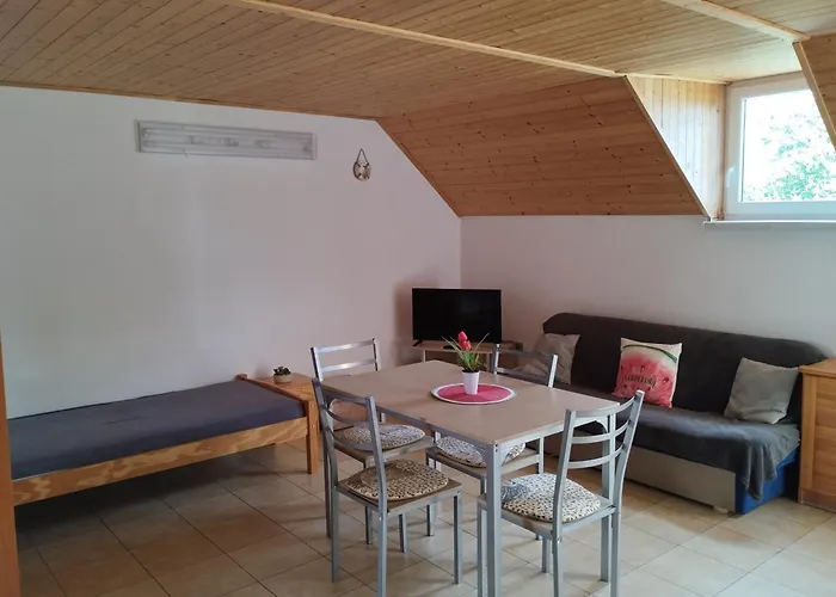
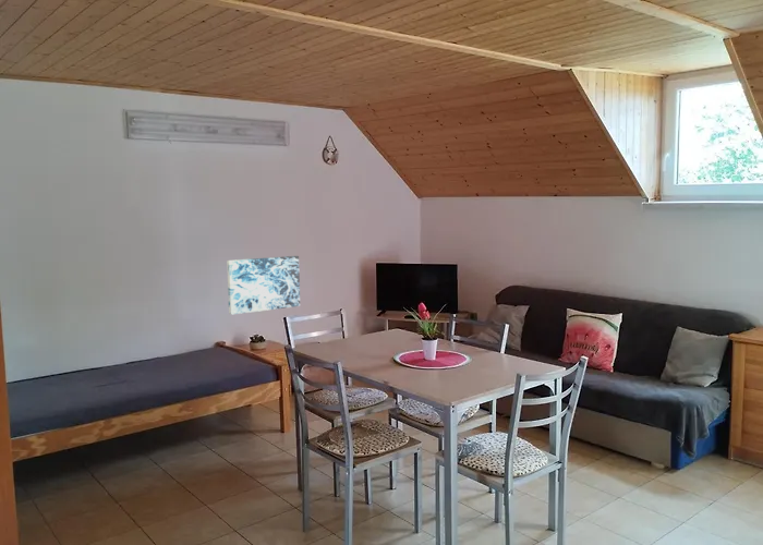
+ wall art [226,255,301,316]
